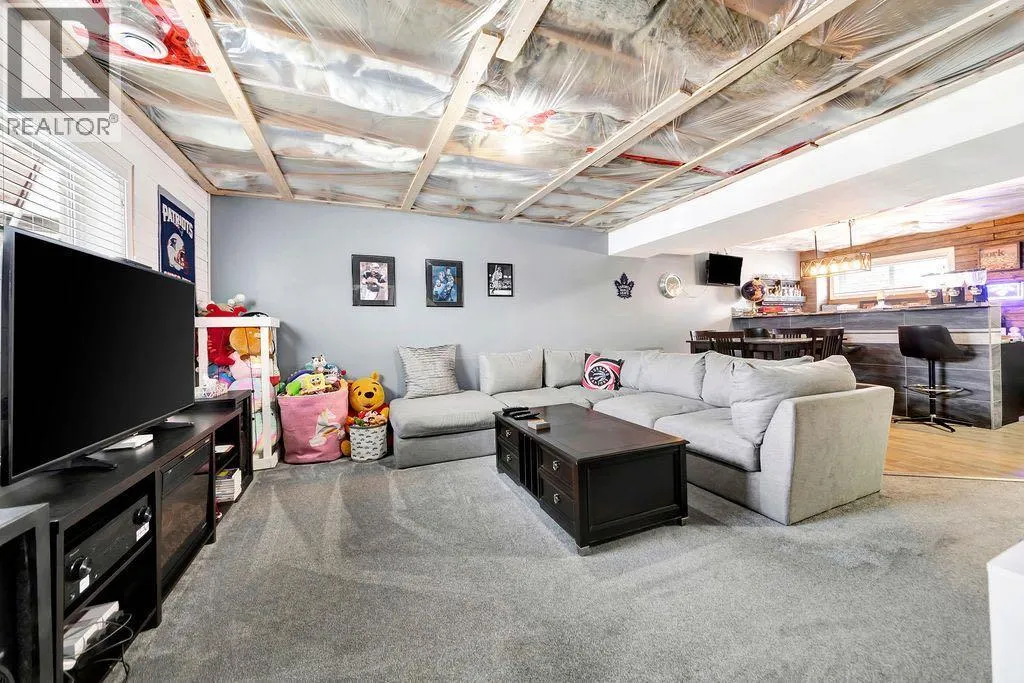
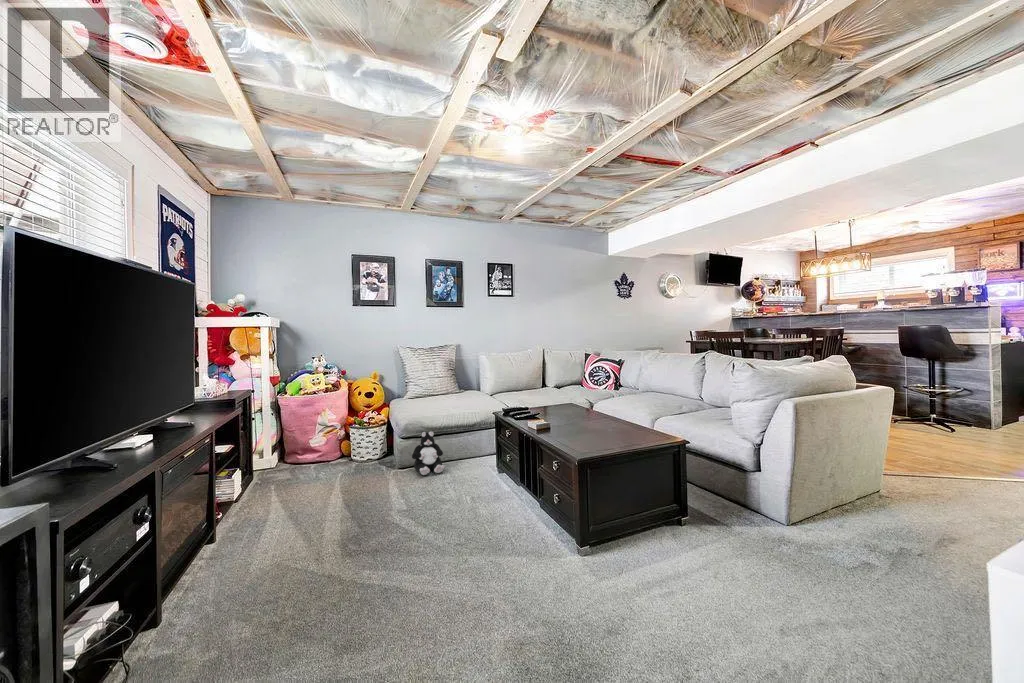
+ plush toy [411,430,446,476]
